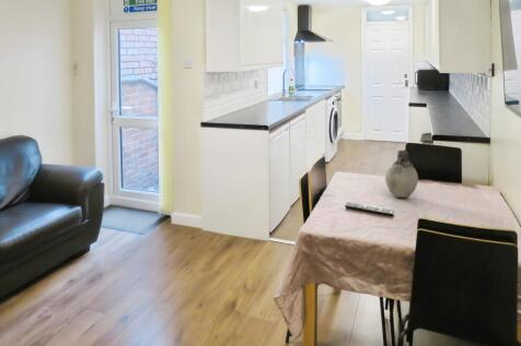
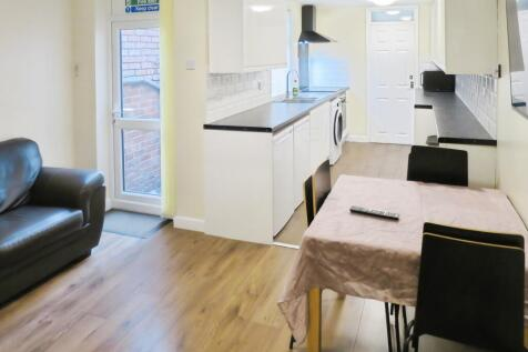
- vase [384,150,419,199]
